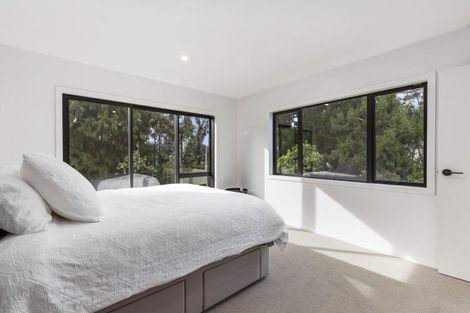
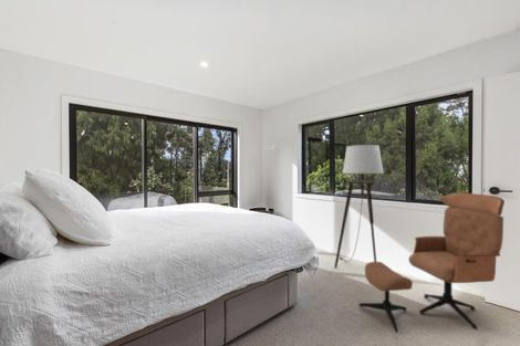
+ lounge chair [357,192,506,333]
+ floor lamp [334,144,385,269]
